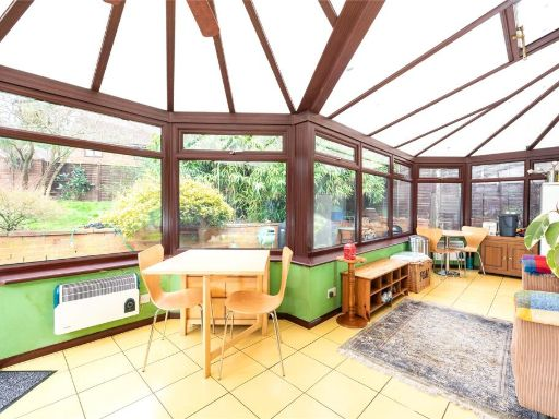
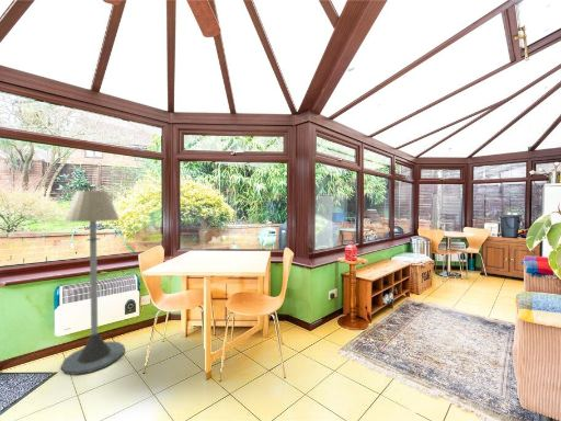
+ floor lamp [60,190,125,376]
